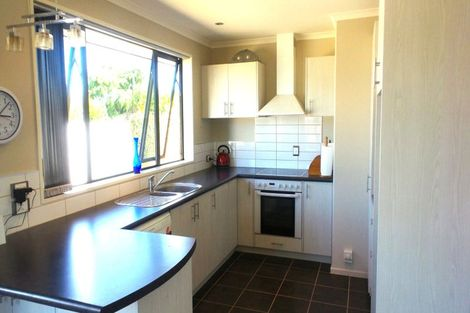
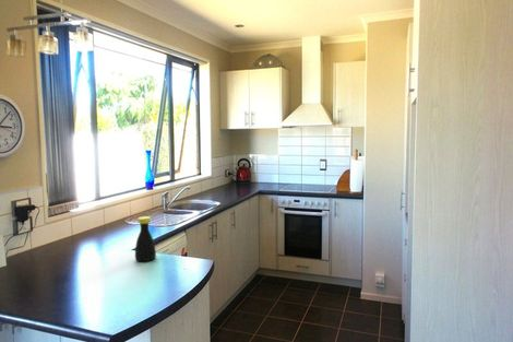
+ bottle [134,215,157,262]
